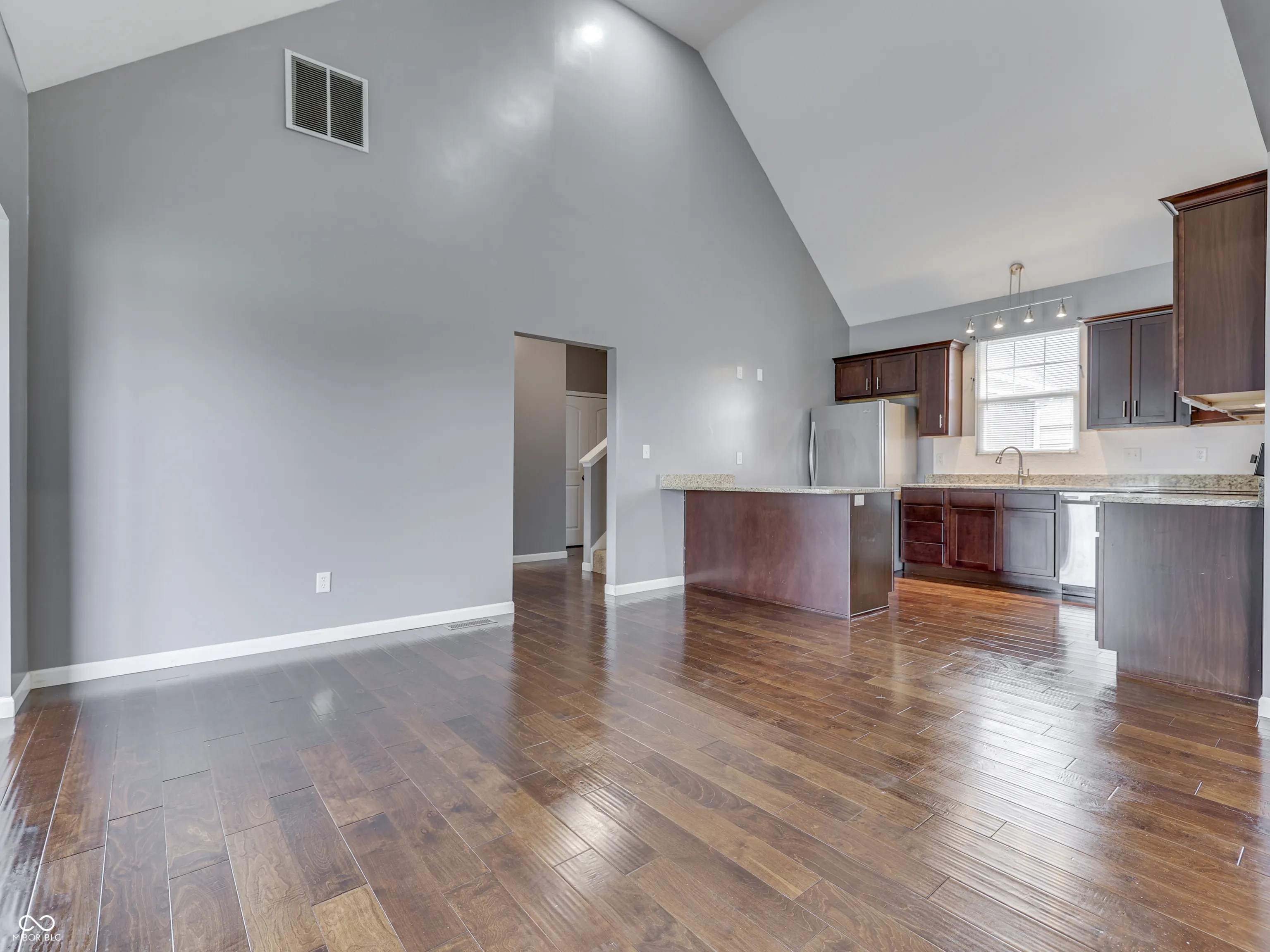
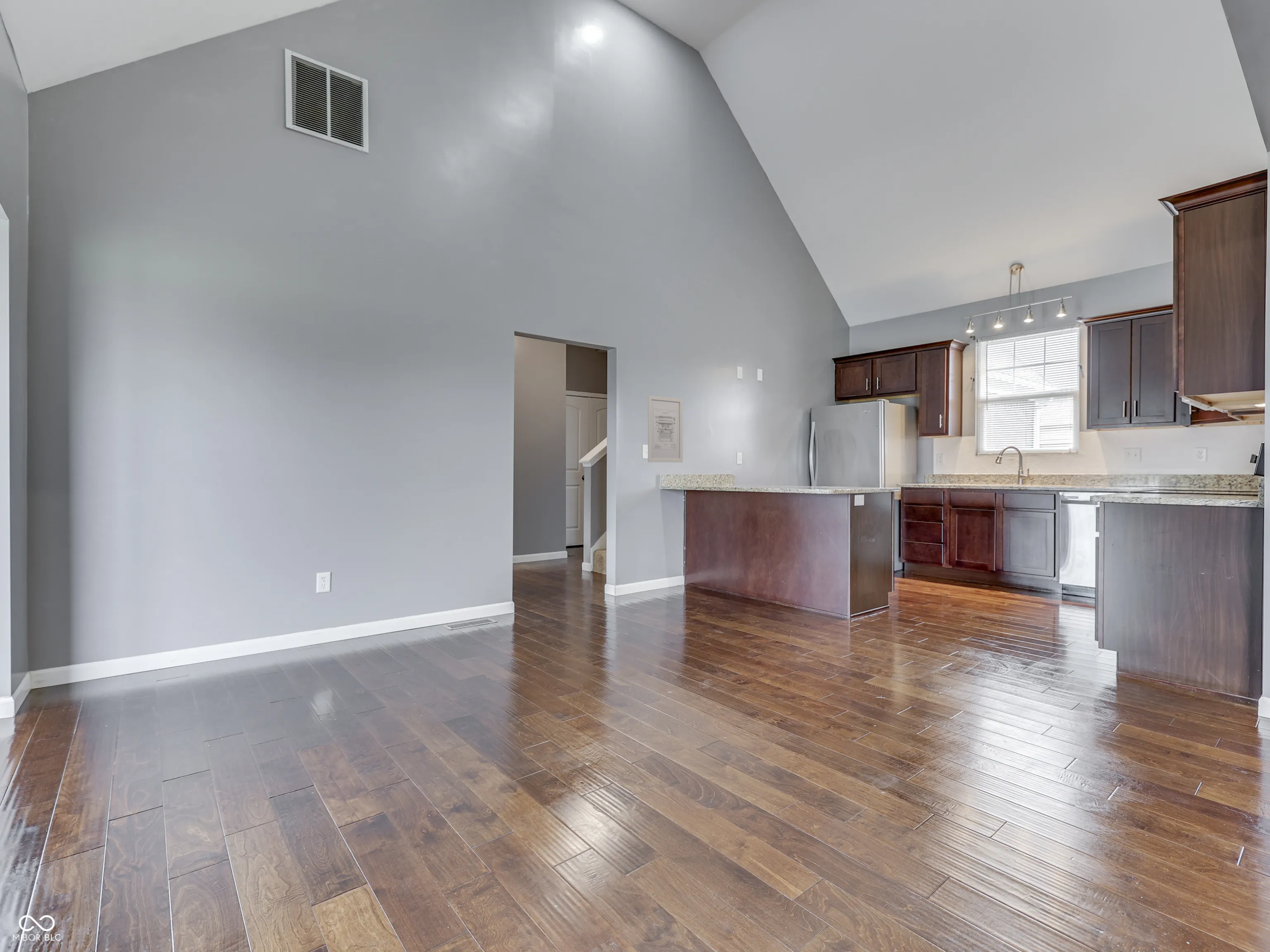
+ wall art [647,395,683,463]
